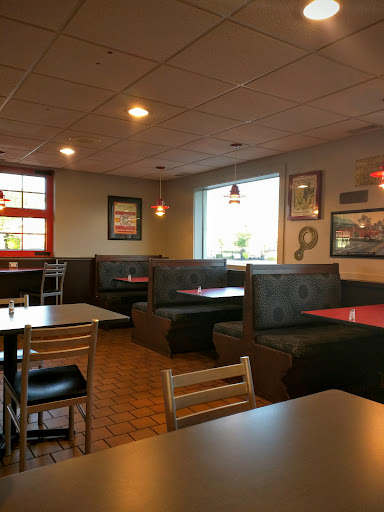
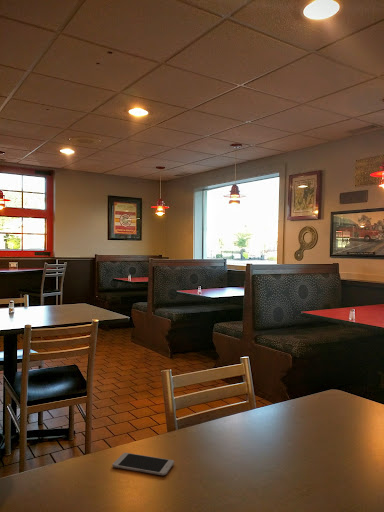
+ smartphone [111,452,175,476]
